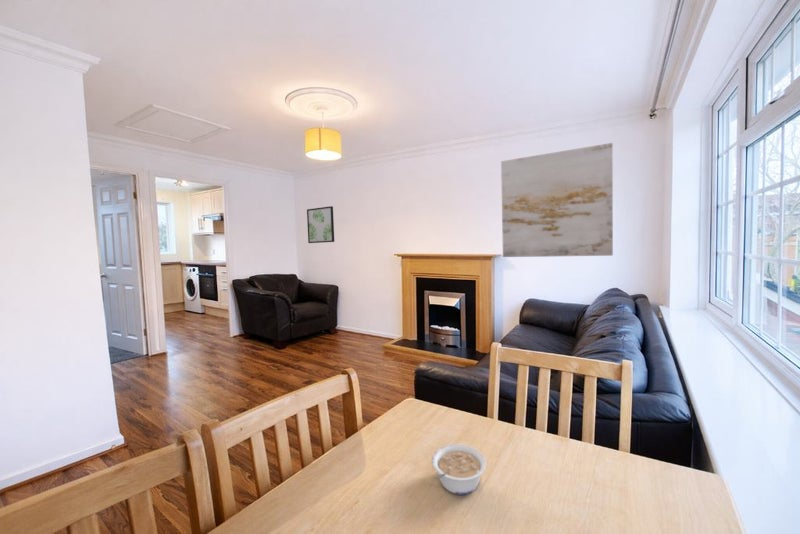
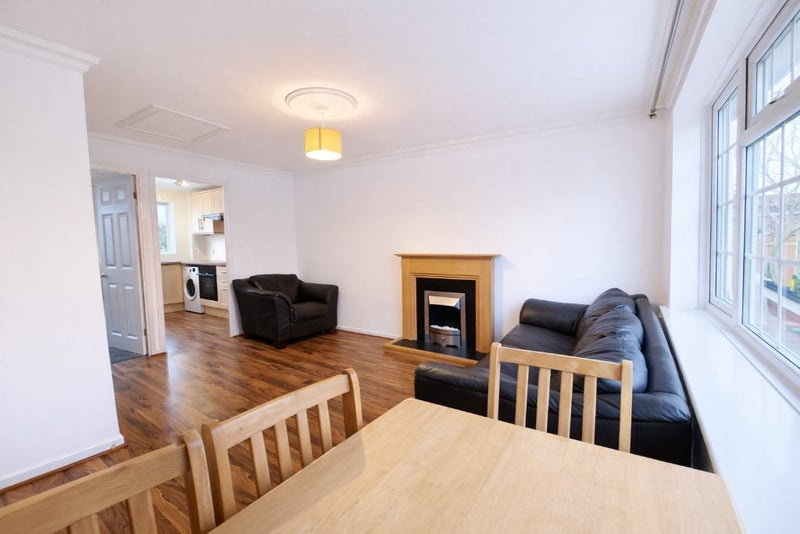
- legume [431,443,487,495]
- wall art [306,205,335,244]
- wall art [500,142,614,258]
